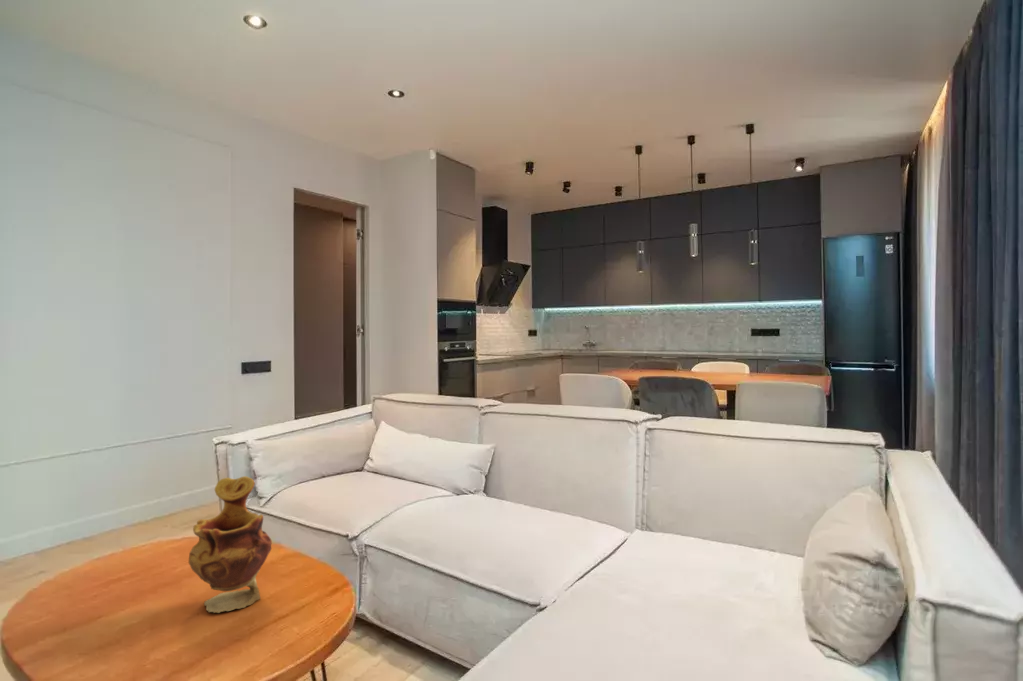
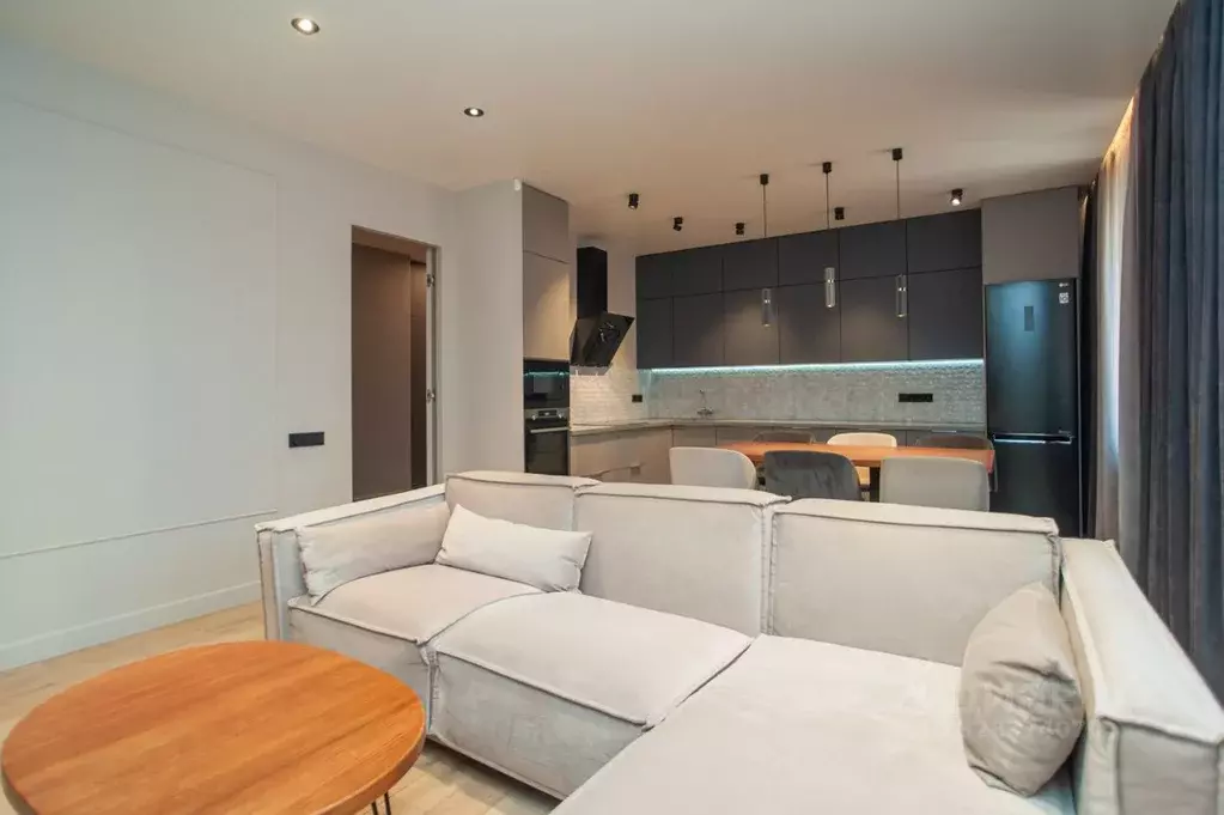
- vase [188,475,273,614]
